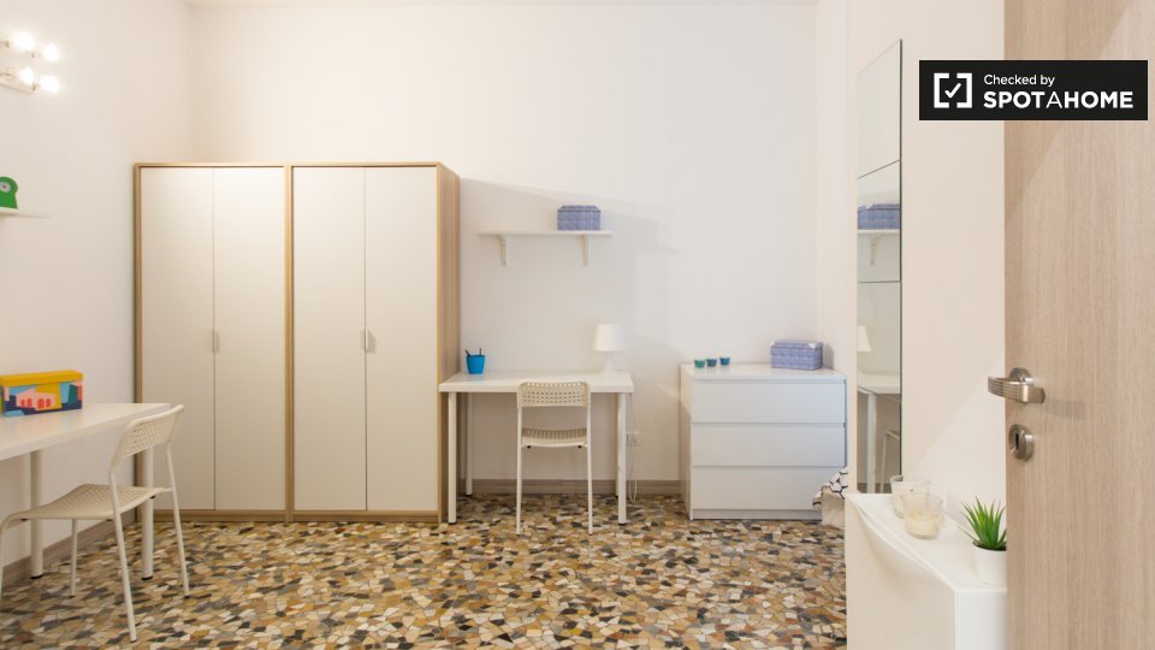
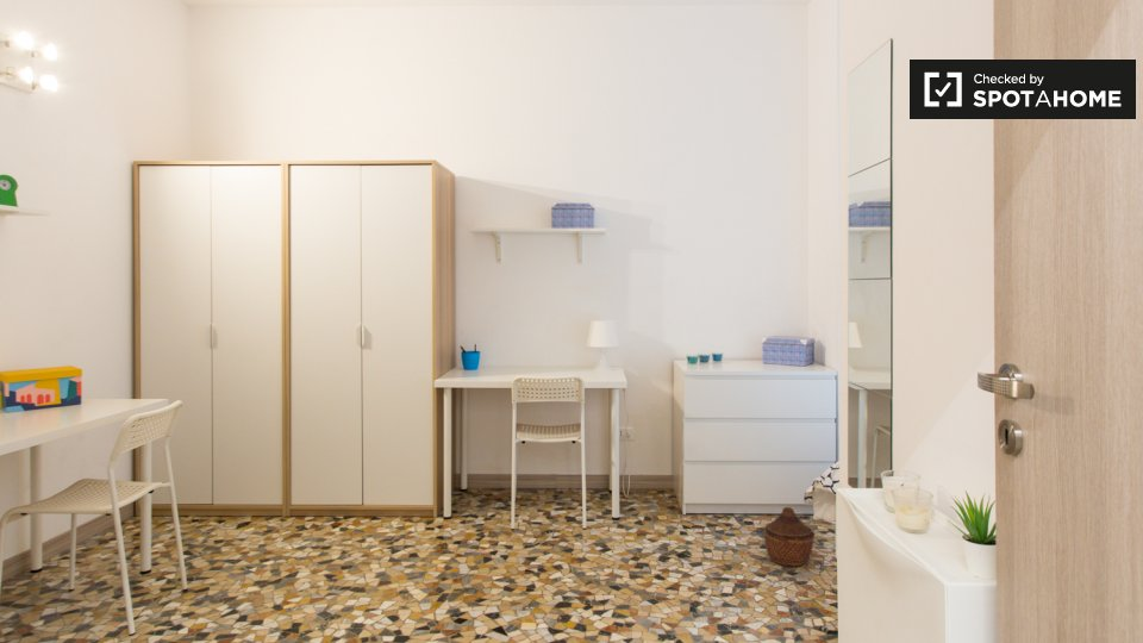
+ woven basket [763,506,816,568]
